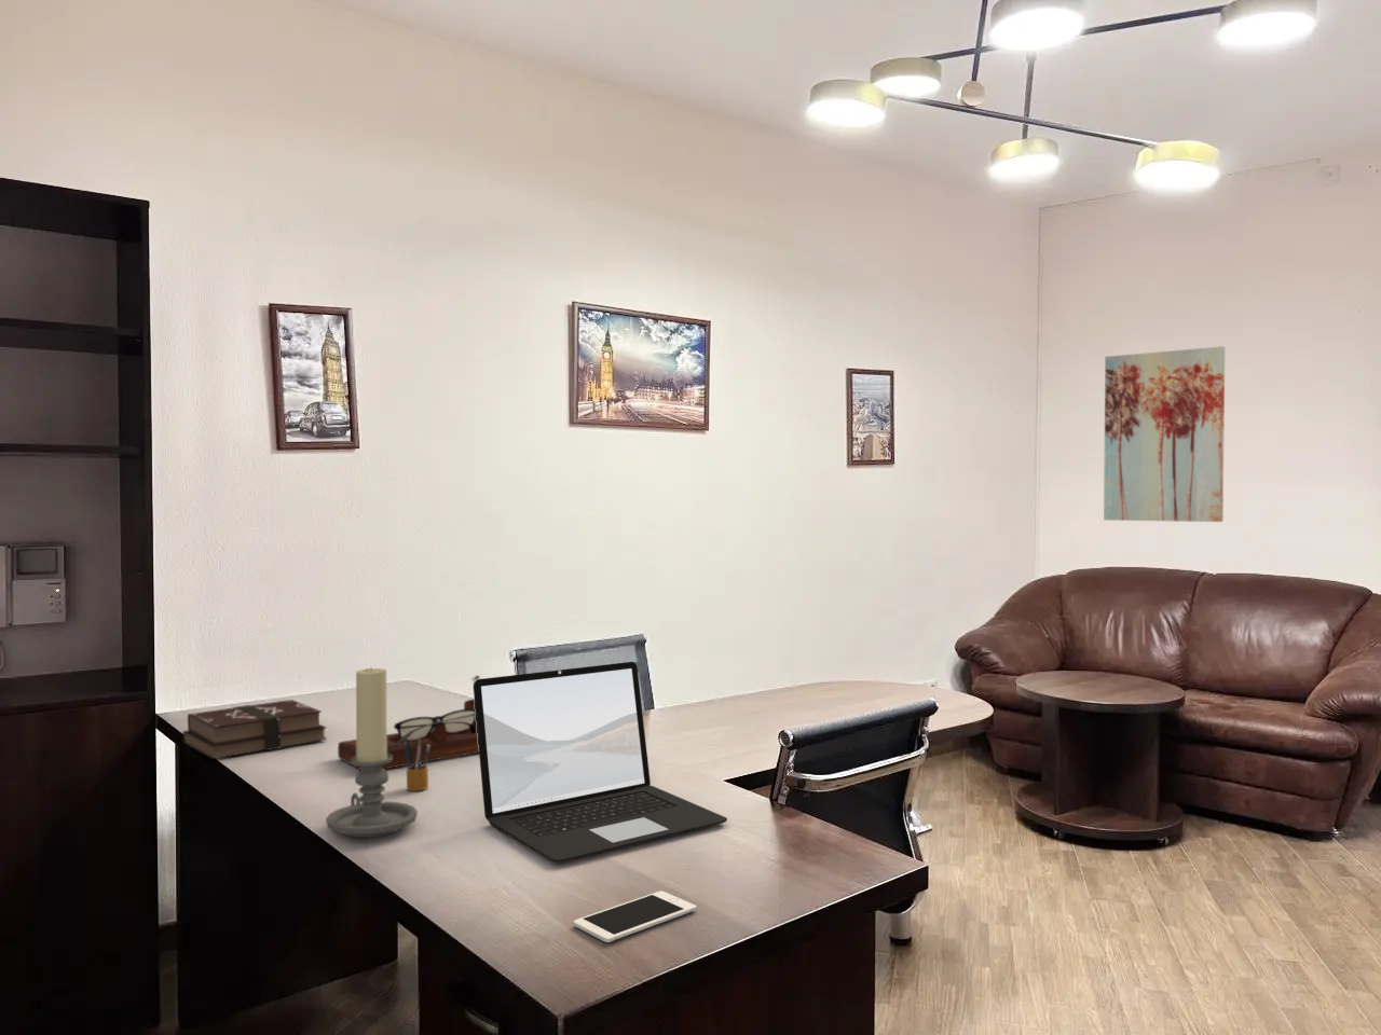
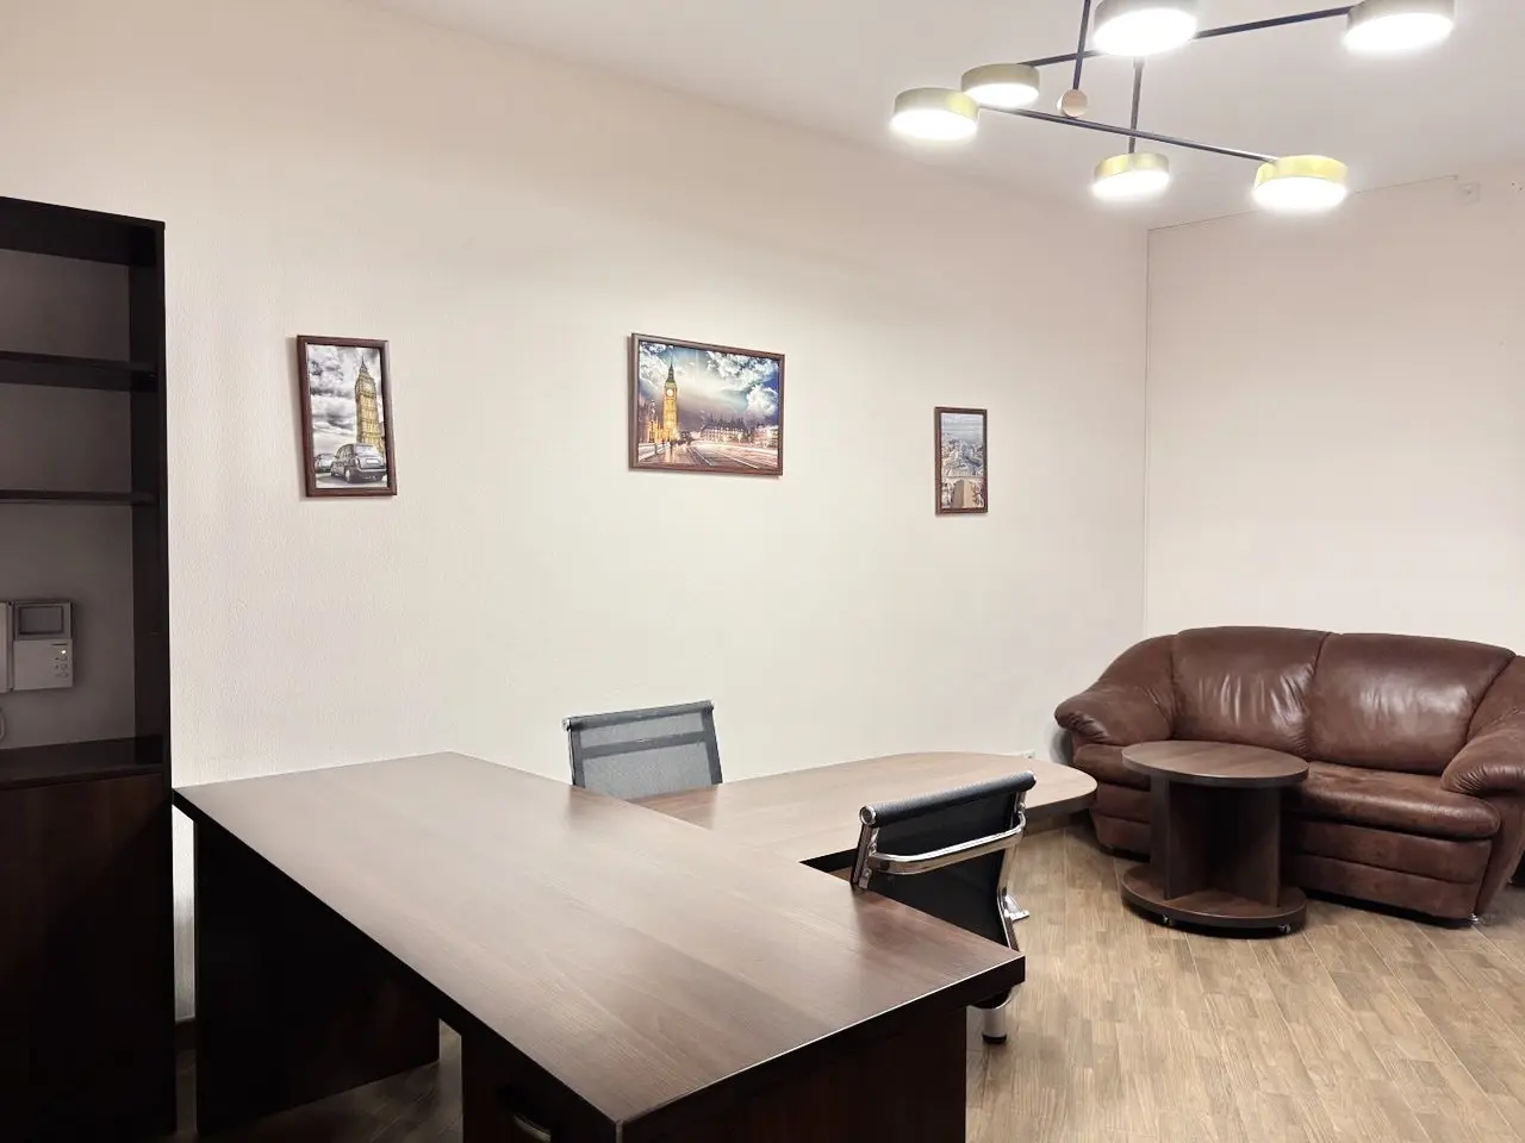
- desk organizer [337,674,511,770]
- pencil box [405,736,431,791]
- hardback book [182,699,328,760]
- laptop [473,661,729,862]
- wall art [1103,345,1226,523]
- cell phone [573,890,697,944]
- candle holder [325,666,419,839]
